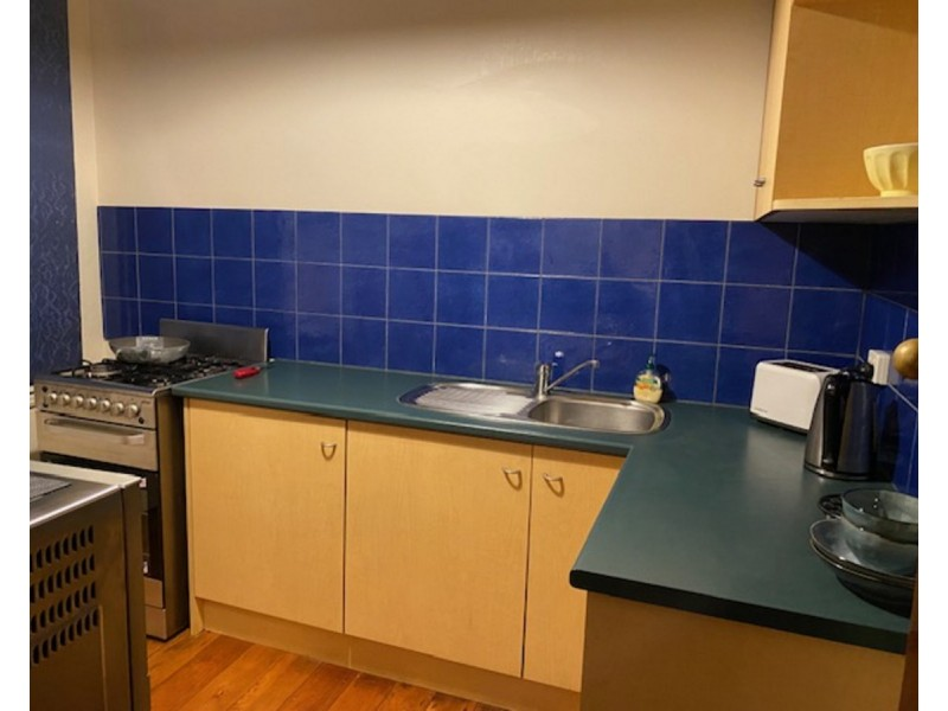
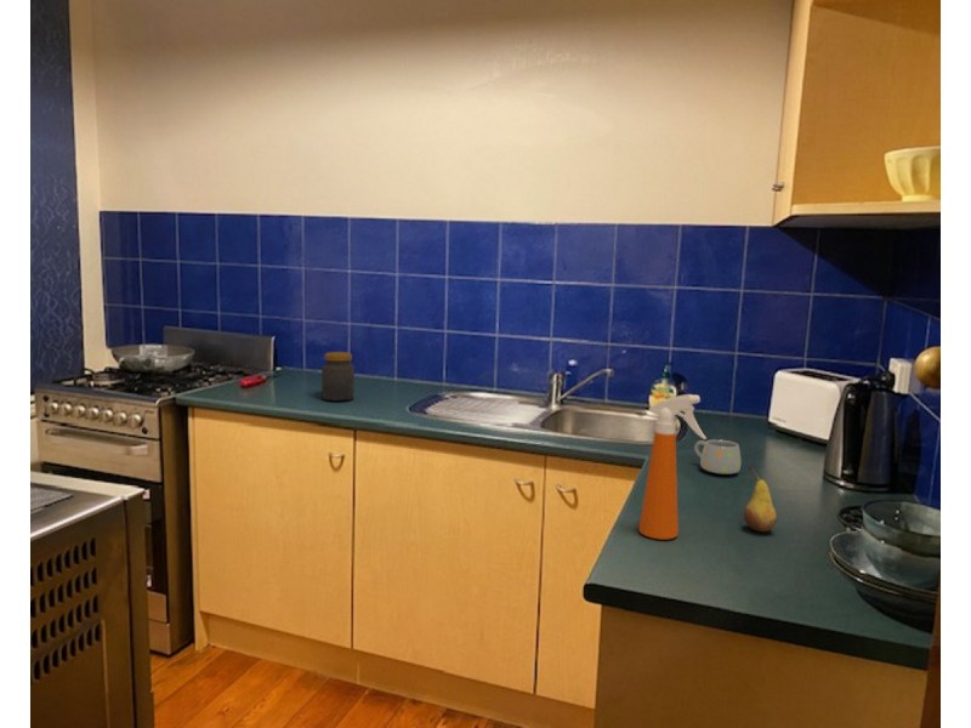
+ mug [693,438,742,476]
+ spray bottle [637,393,708,541]
+ jar [320,351,356,403]
+ fruit [743,466,778,533]
